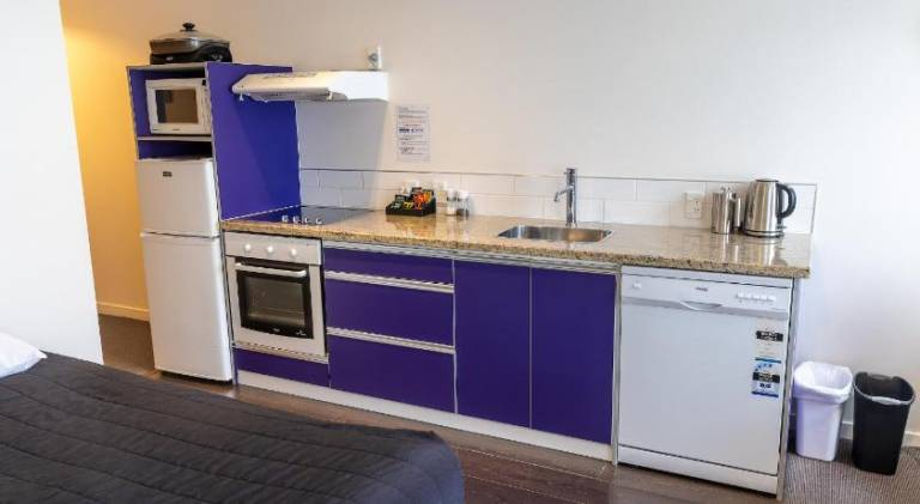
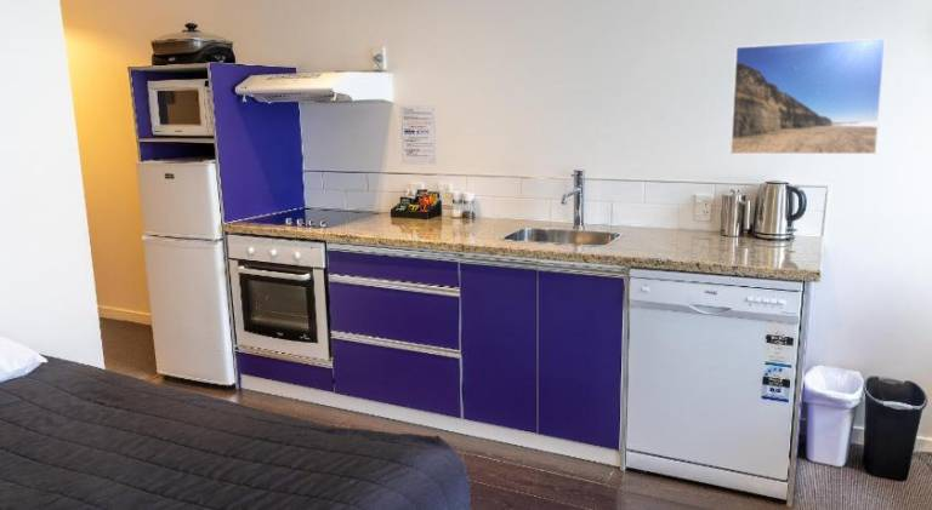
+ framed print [729,38,887,155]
